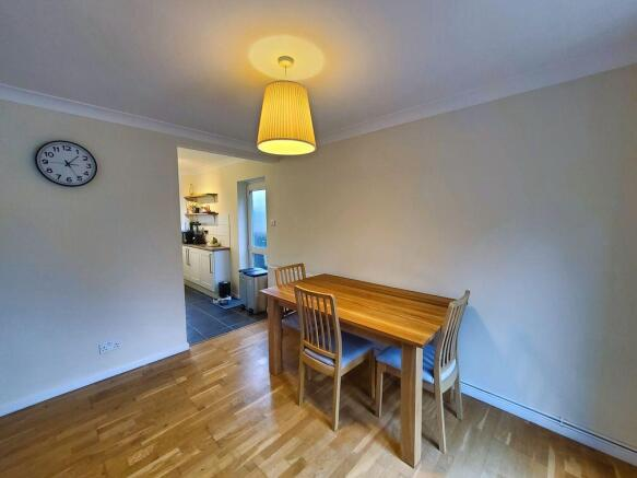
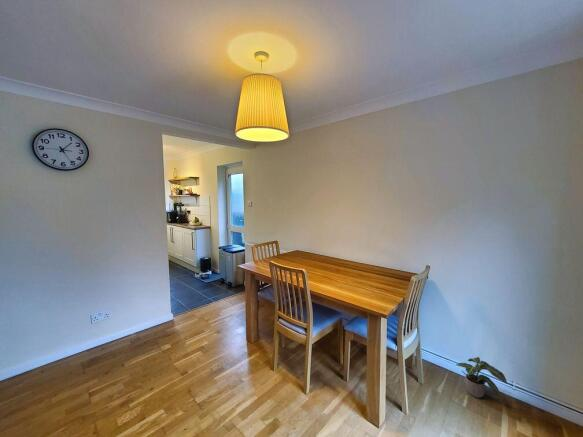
+ potted plant [455,356,508,399]
